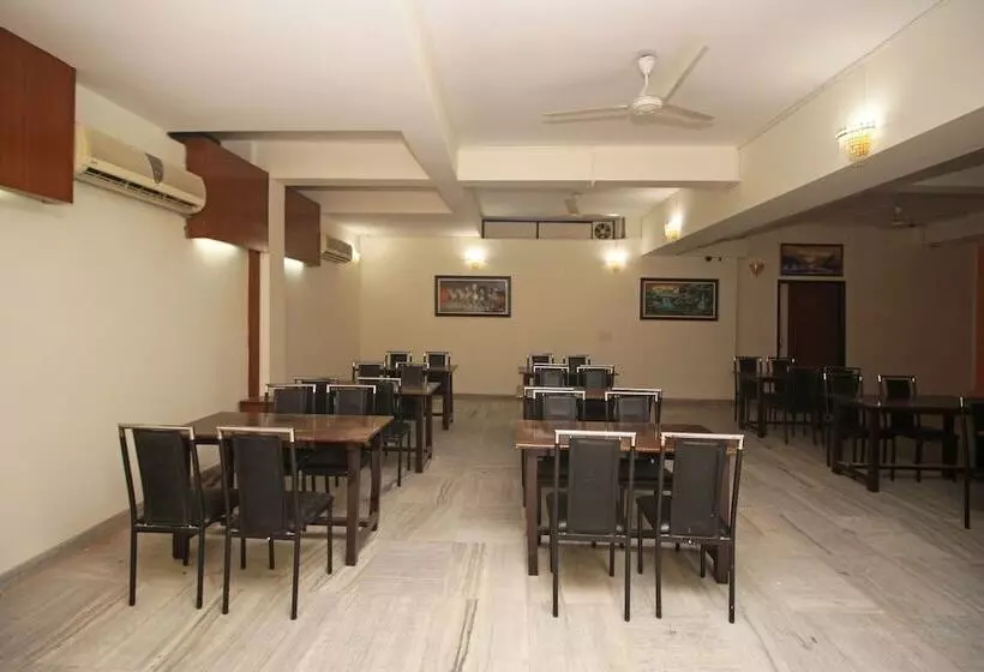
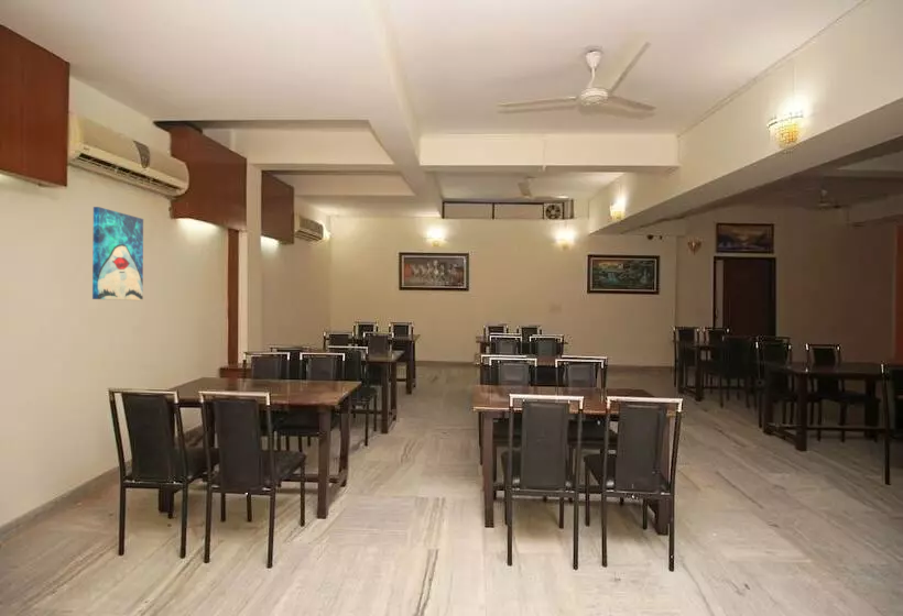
+ wall art [91,206,144,301]
